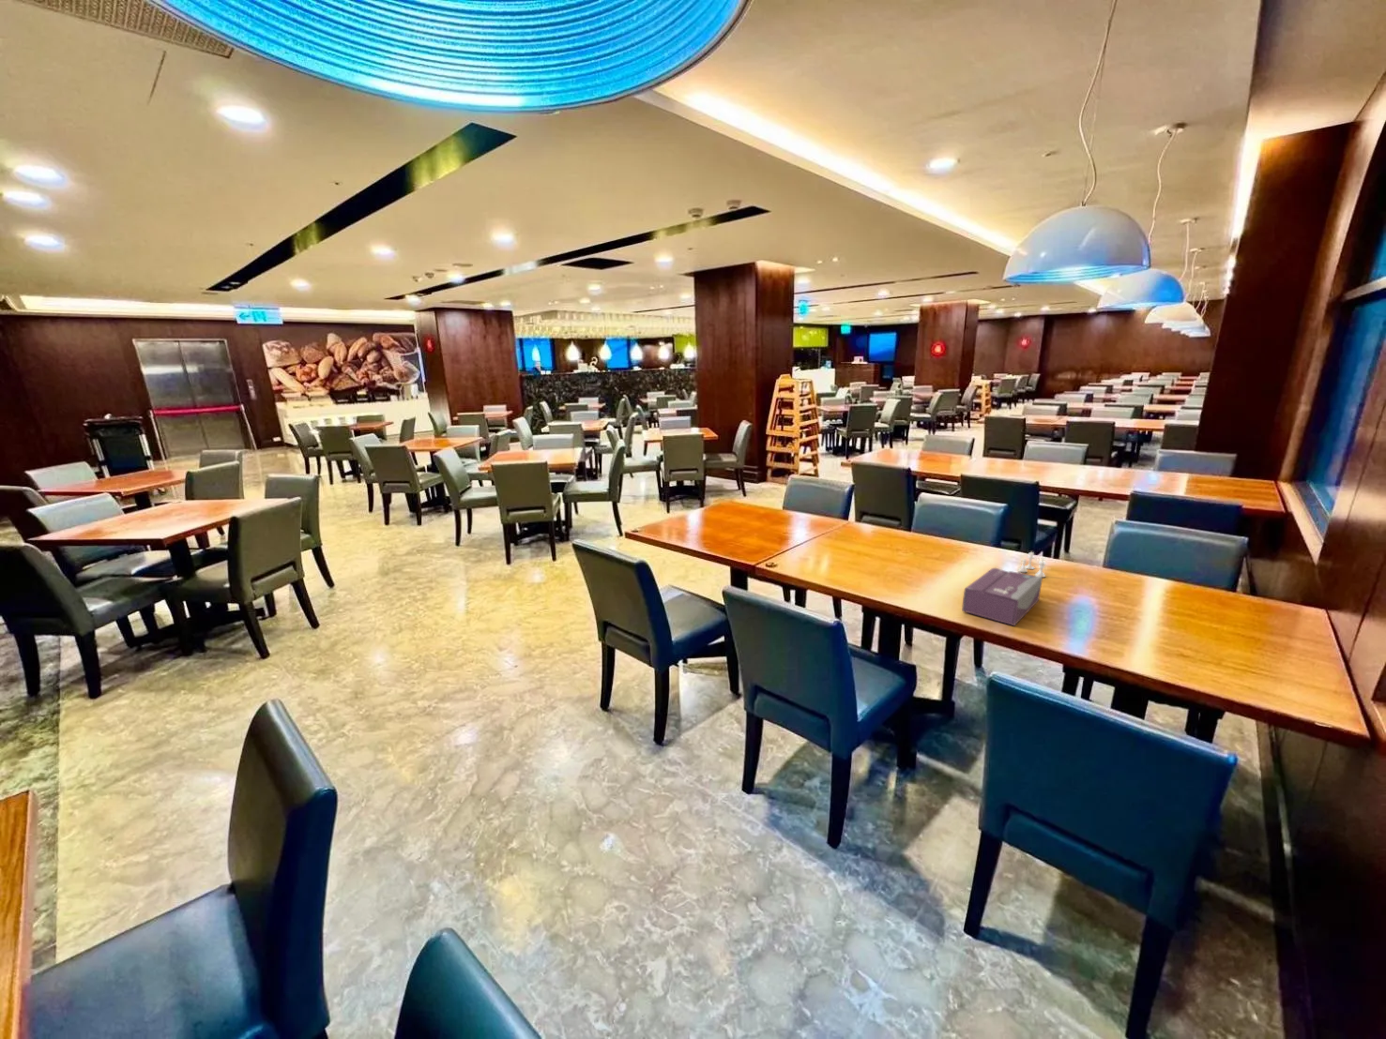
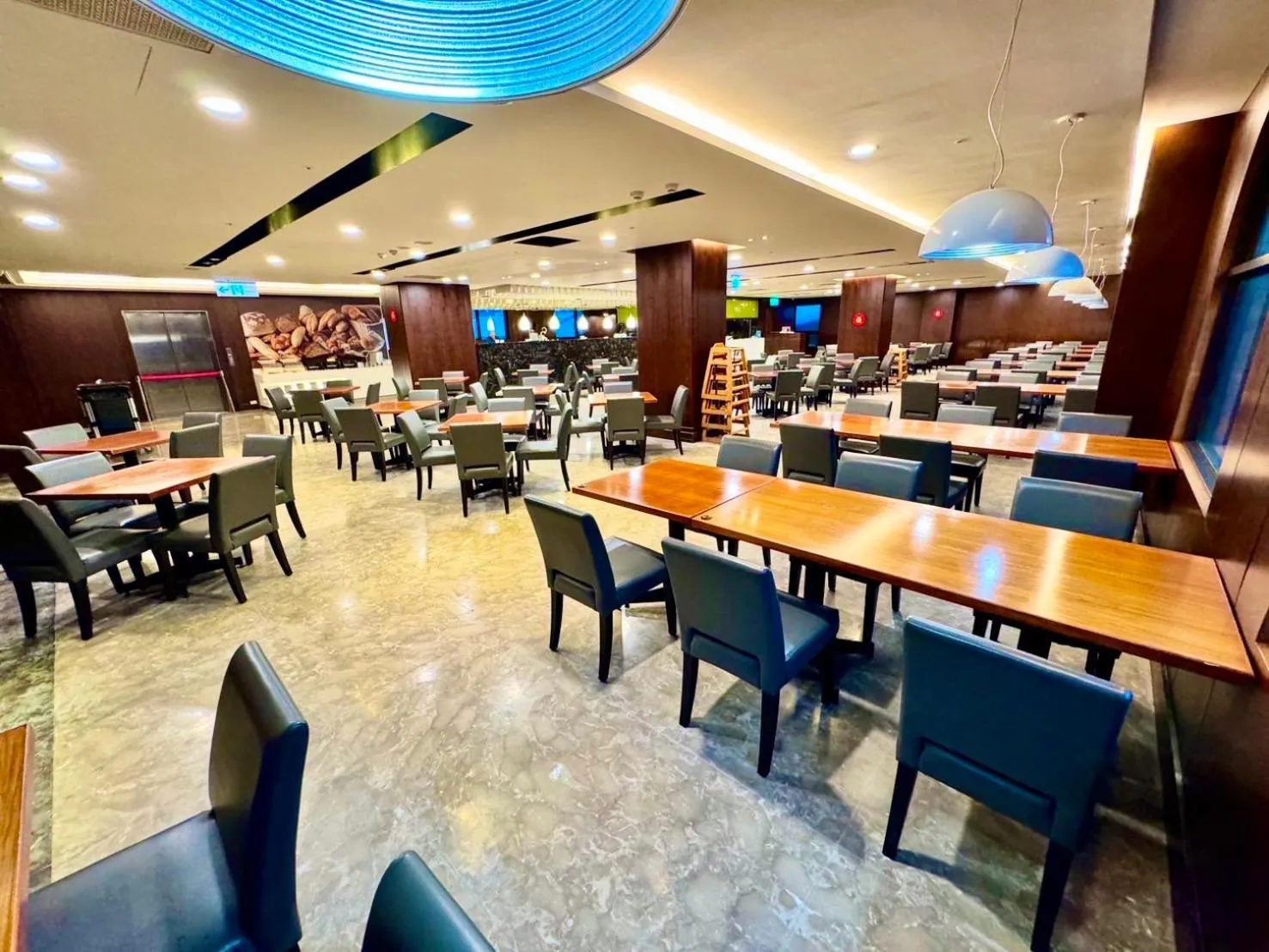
- salt and pepper shaker set [1017,550,1047,577]
- tissue box [961,568,1043,626]
